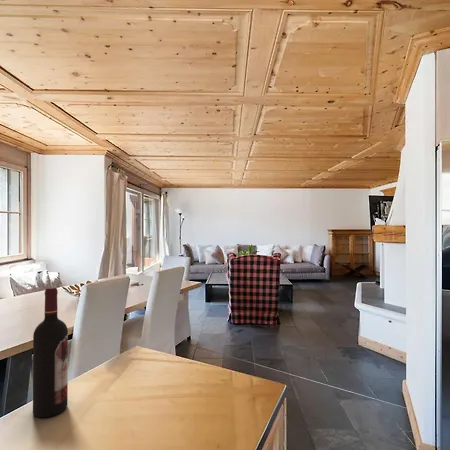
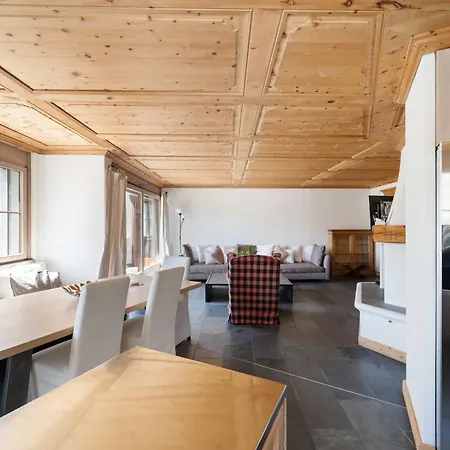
- wine bottle [32,286,69,418]
